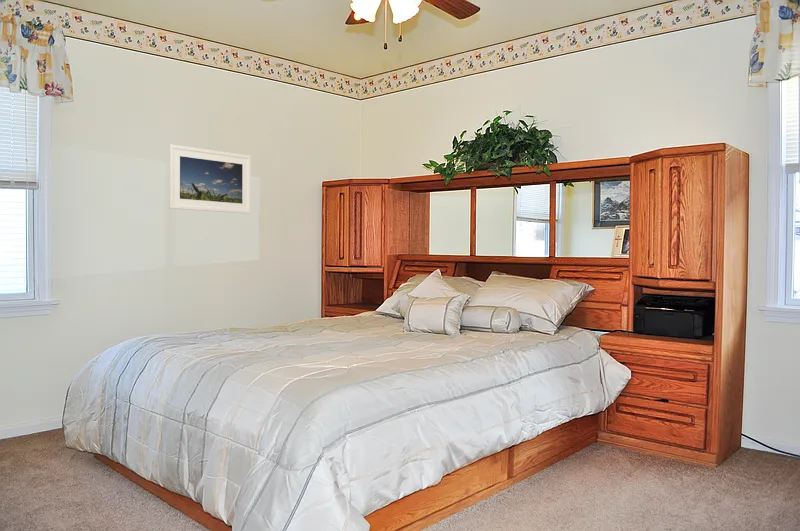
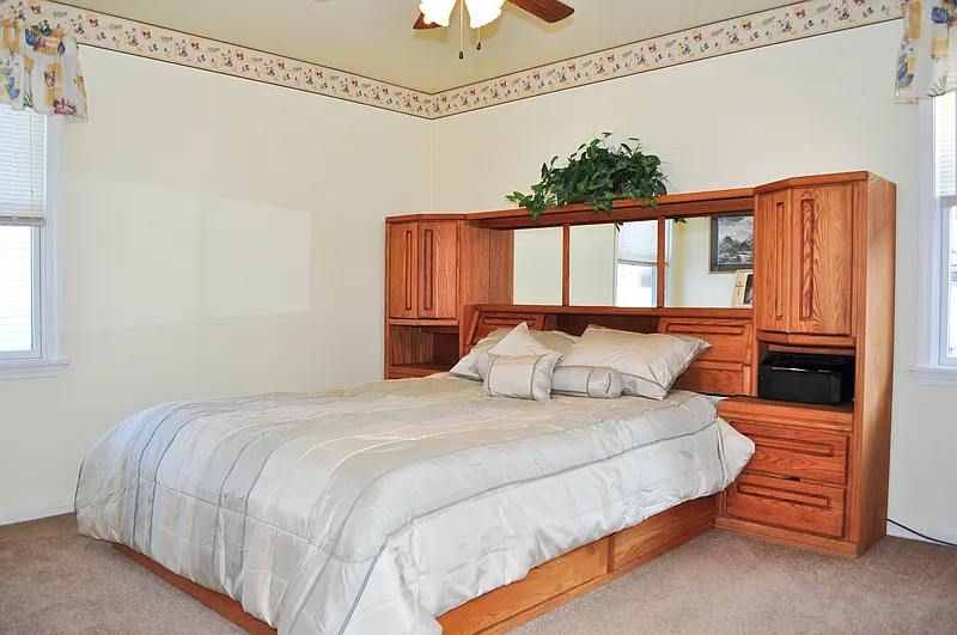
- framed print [168,144,252,215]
